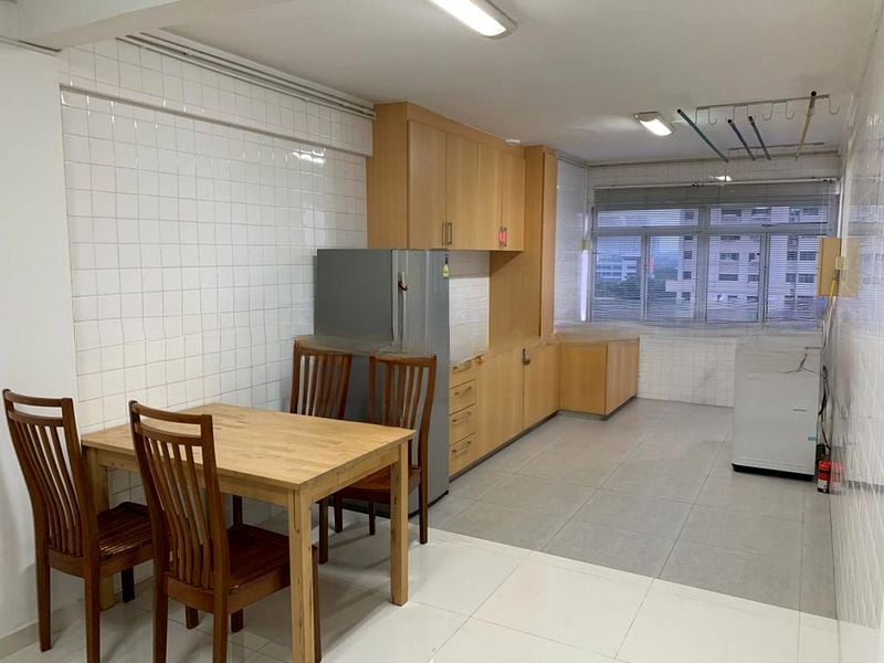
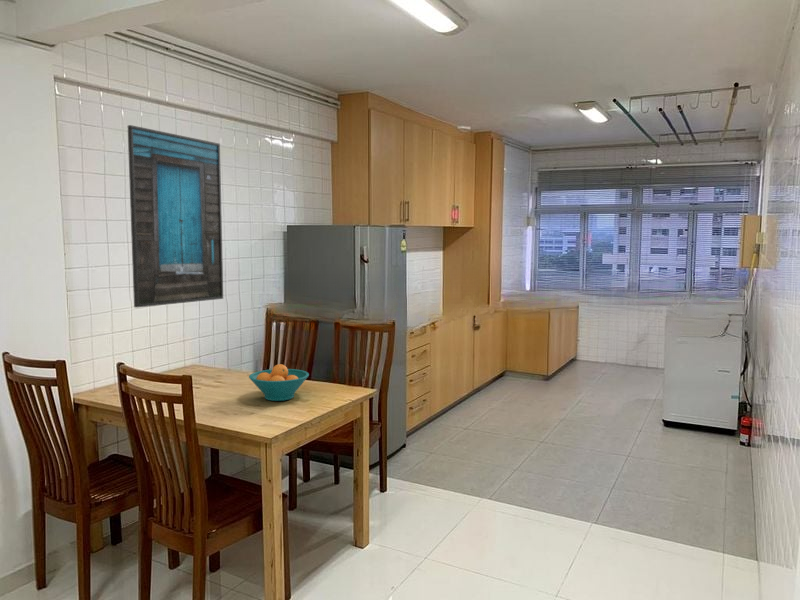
+ fruit bowl [248,363,310,402]
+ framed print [127,124,224,309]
